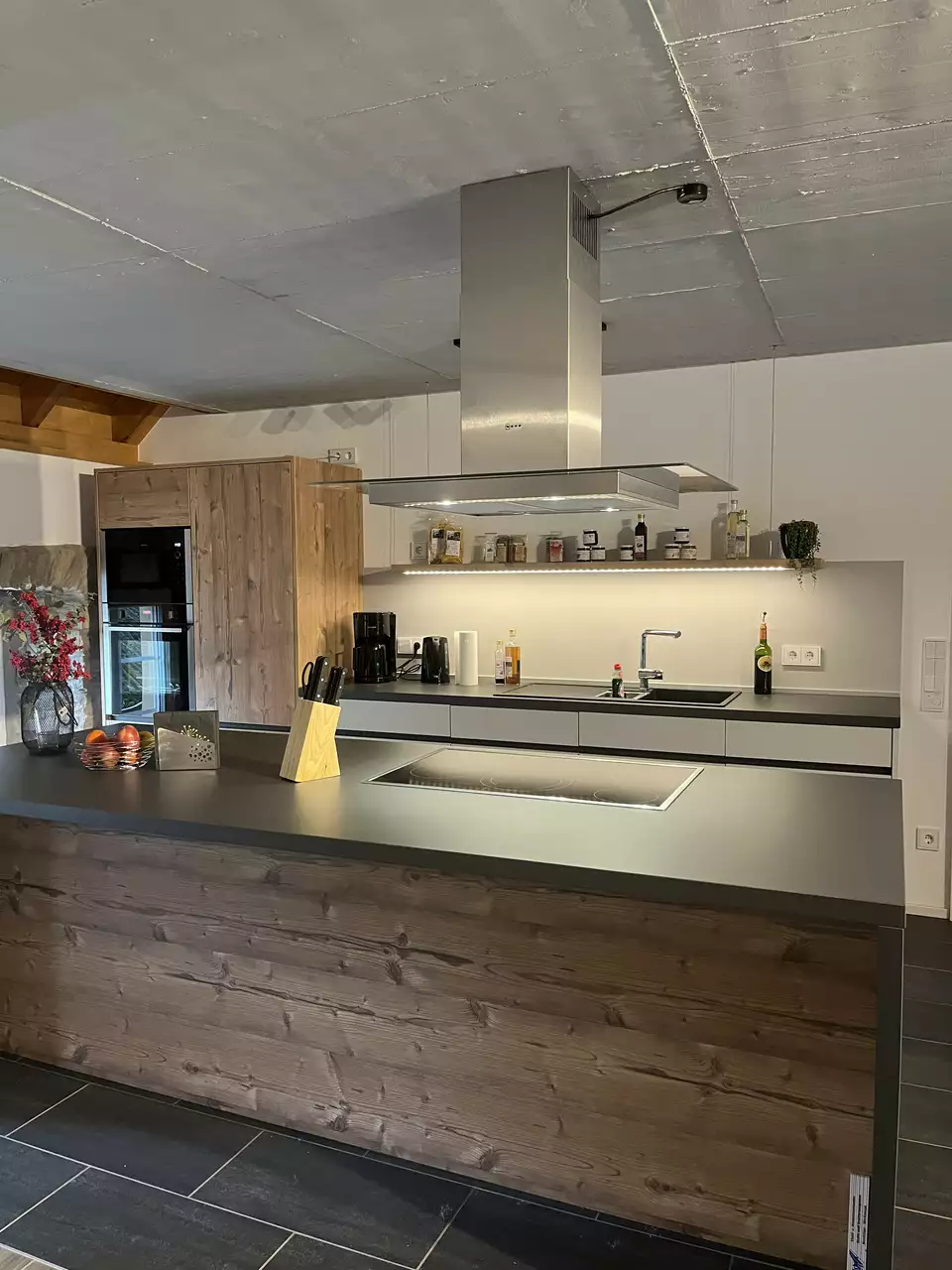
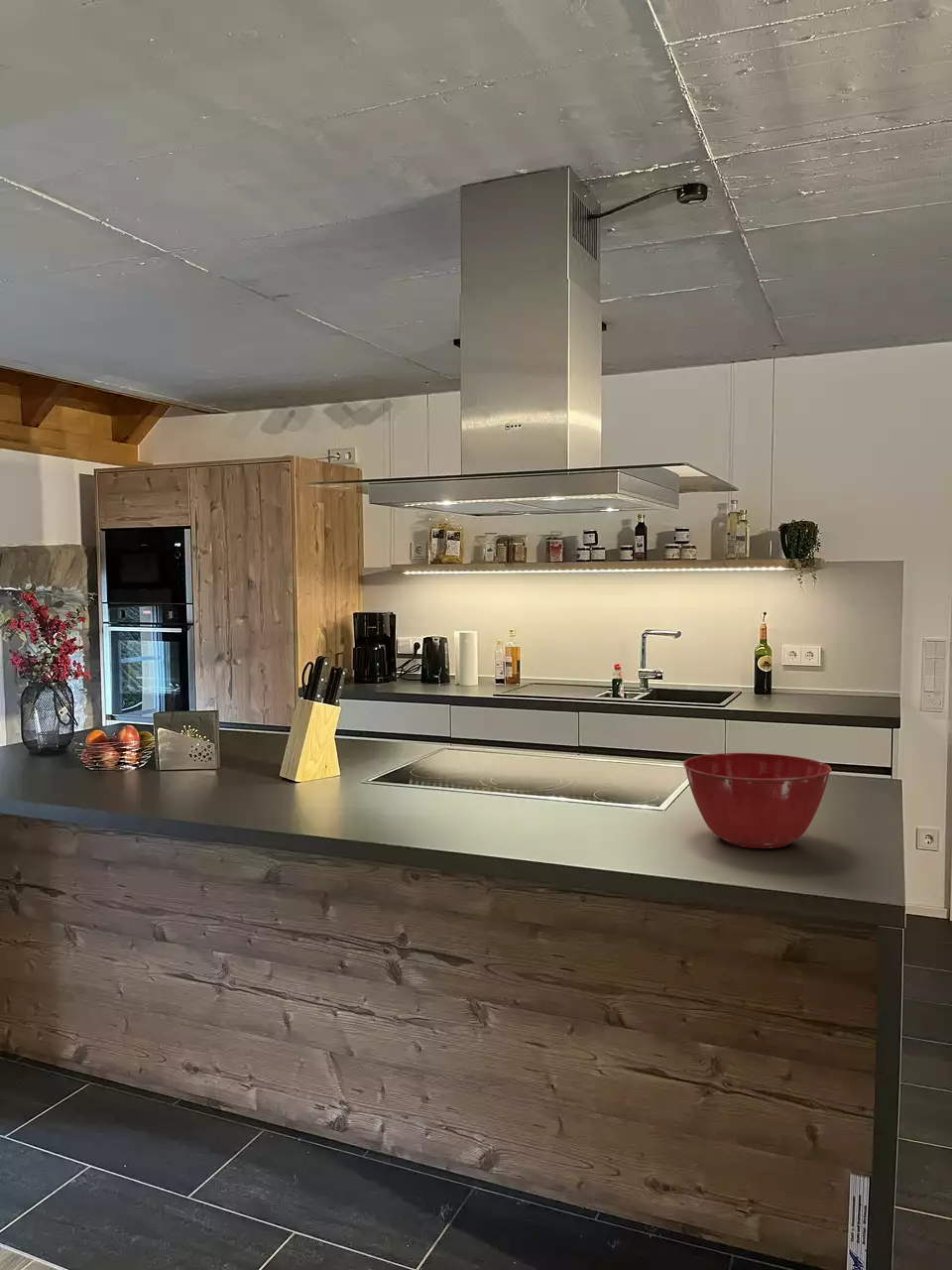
+ mixing bowl [682,752,832,849]
